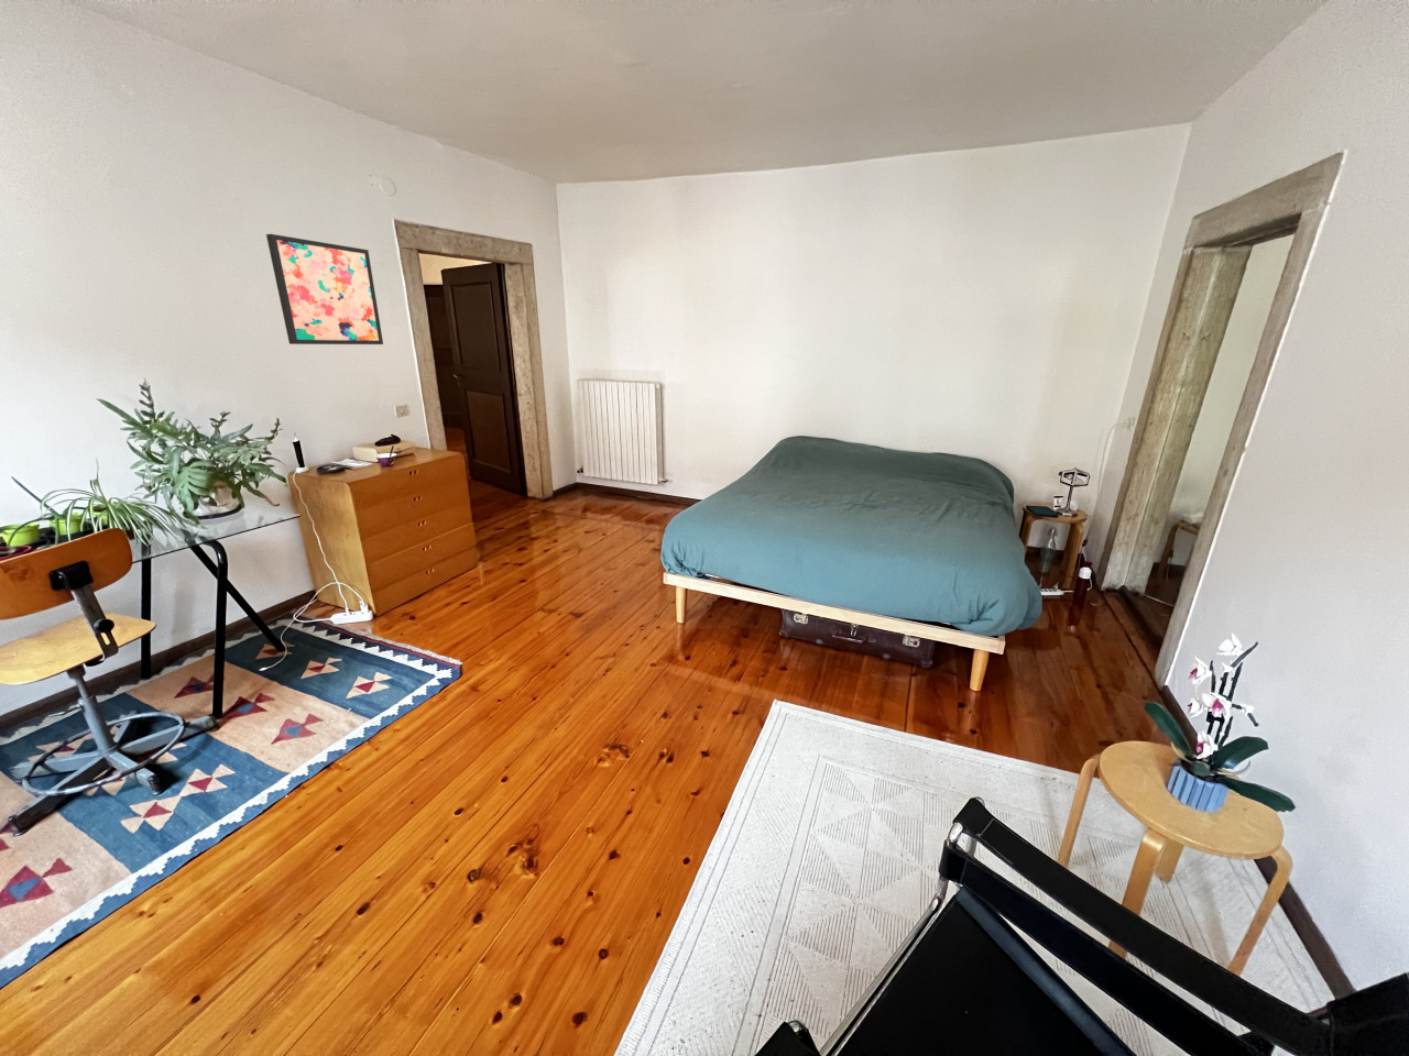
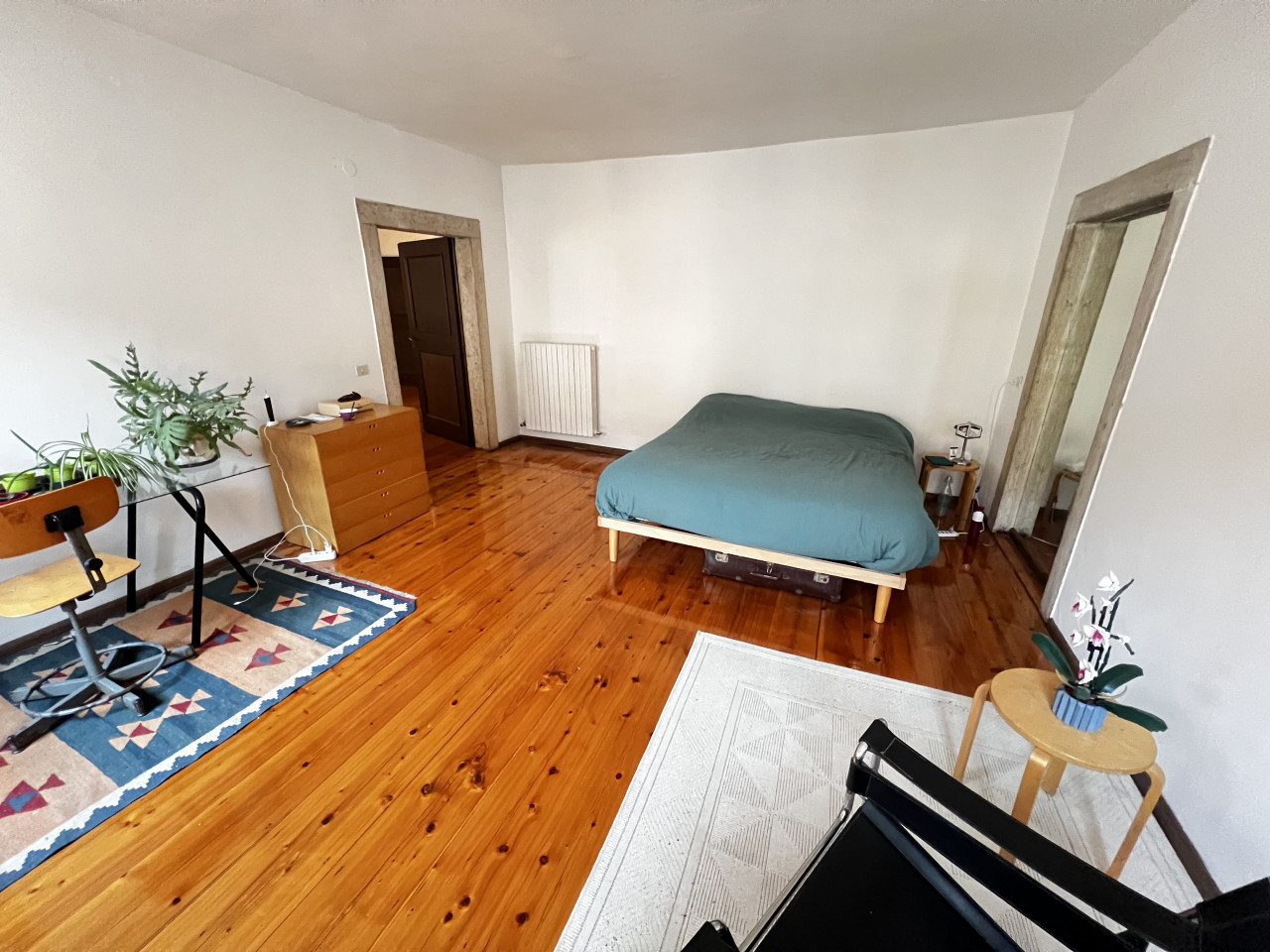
- wall art [265,233,384,345]
